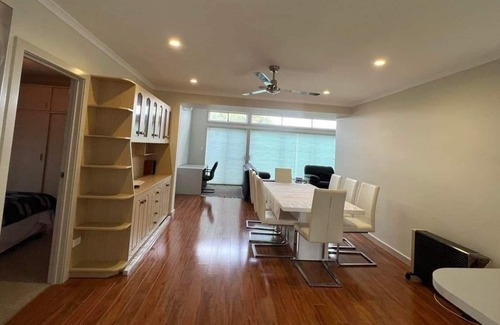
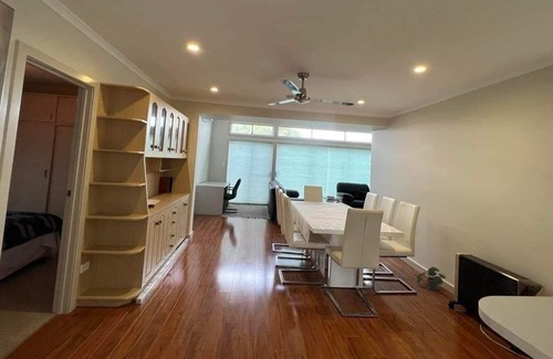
+ potted plant [416,266,449,292]
